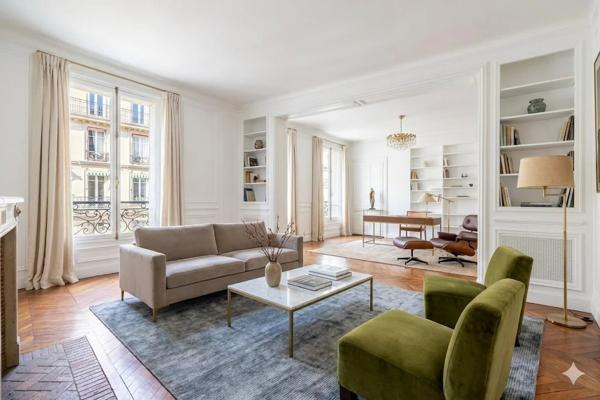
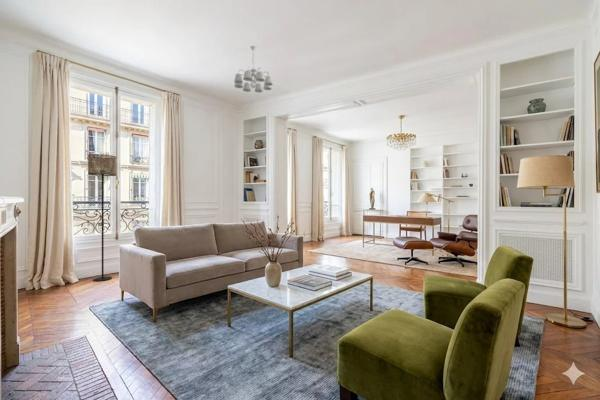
+ chandelier [233,45,274,94]
+ floor lamp [87,153,118,282]
